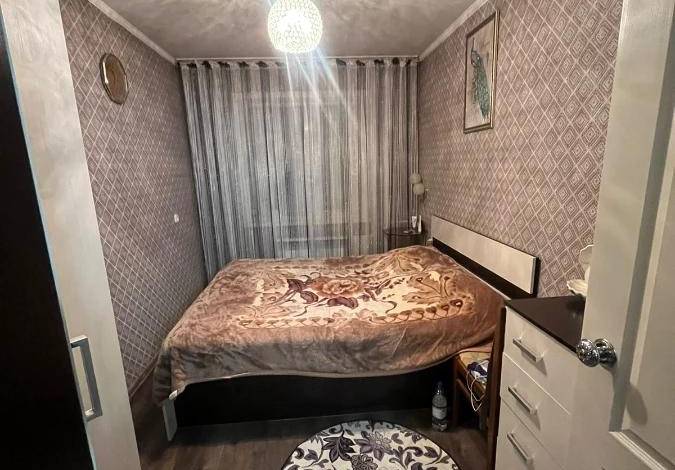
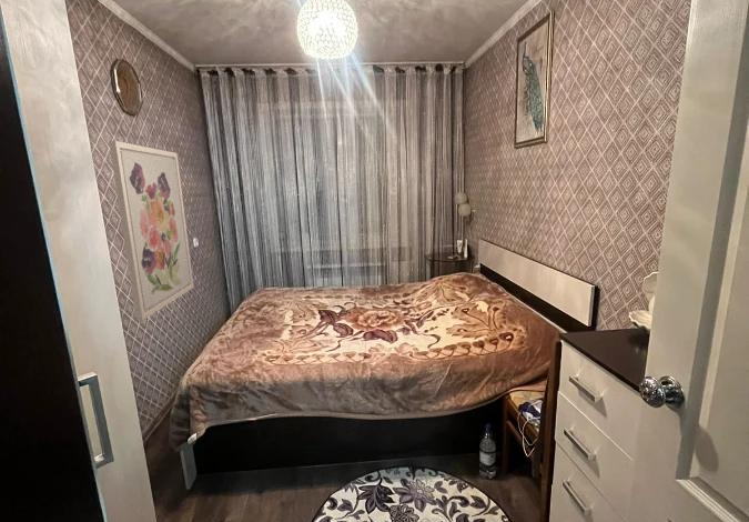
+ wall art [108,140,194,322]
